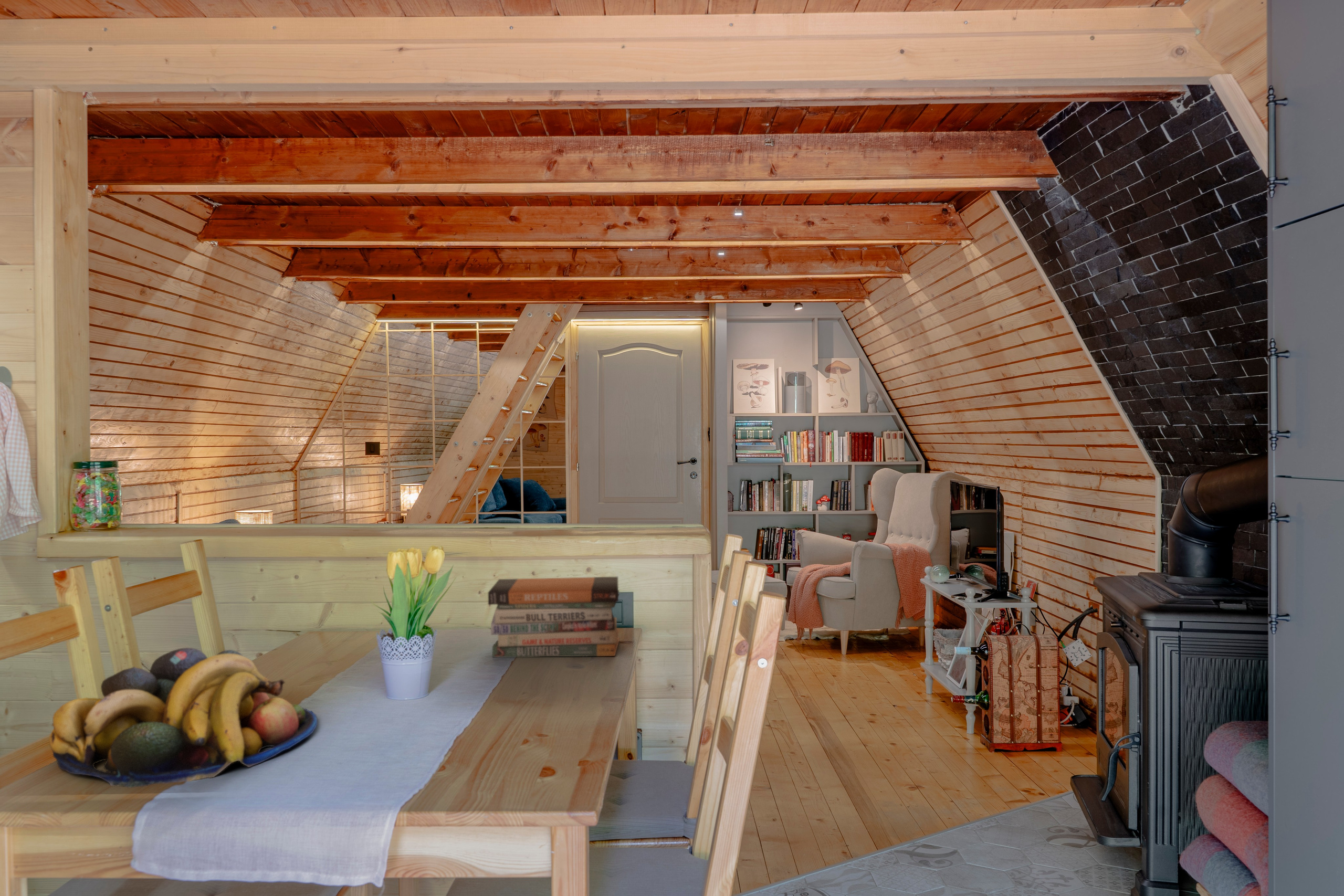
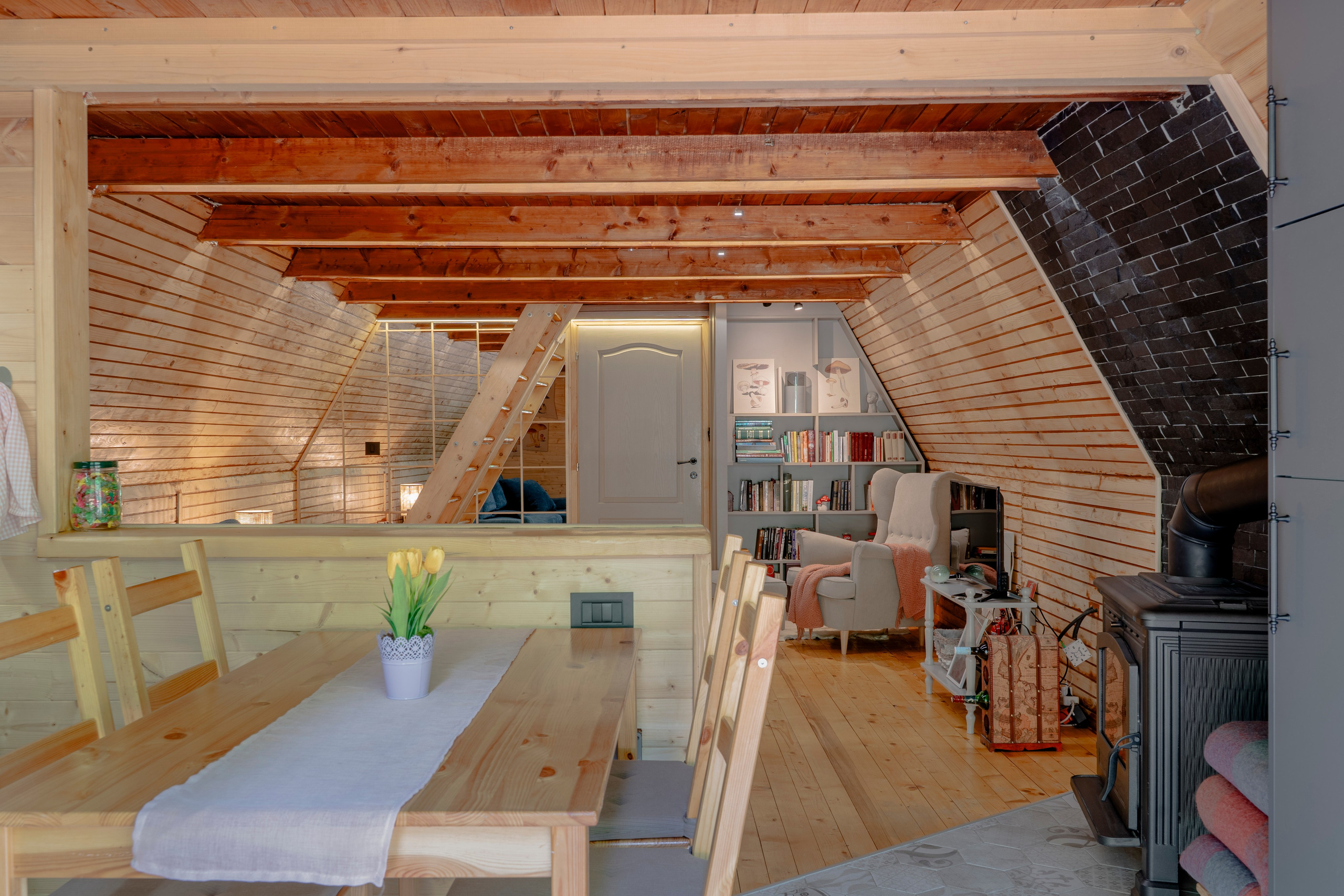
- fruit bowl [48,647,318,788]
- book stack [488,576,620,658]
